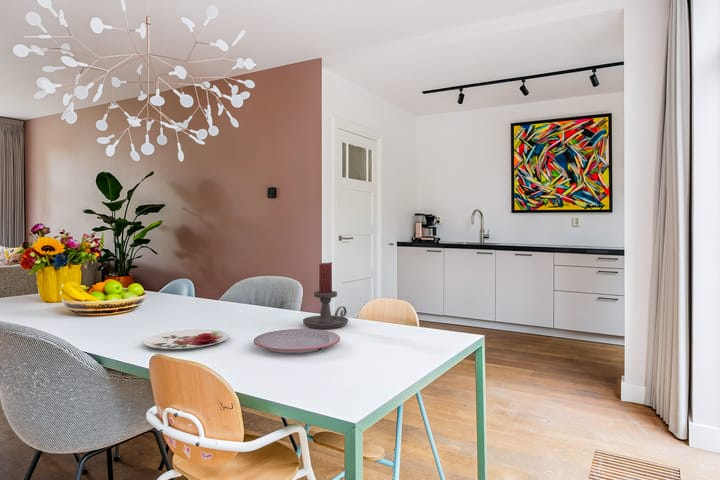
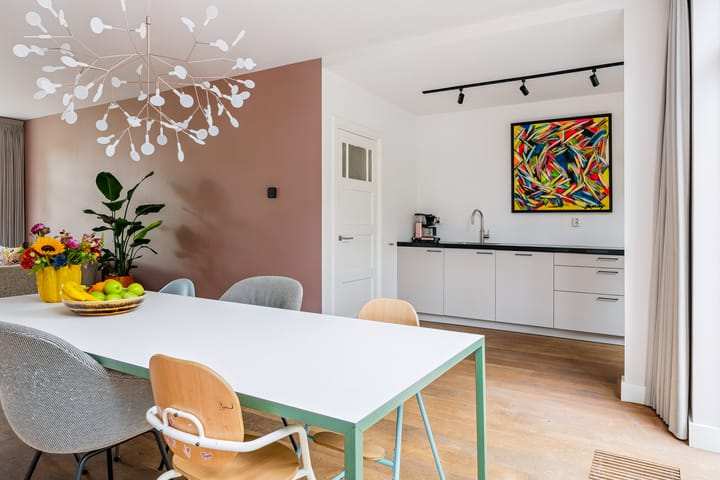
- candle holder [302,261,349,330]
- plate [253,328,341,354]
- plate [143,328,230,350]
